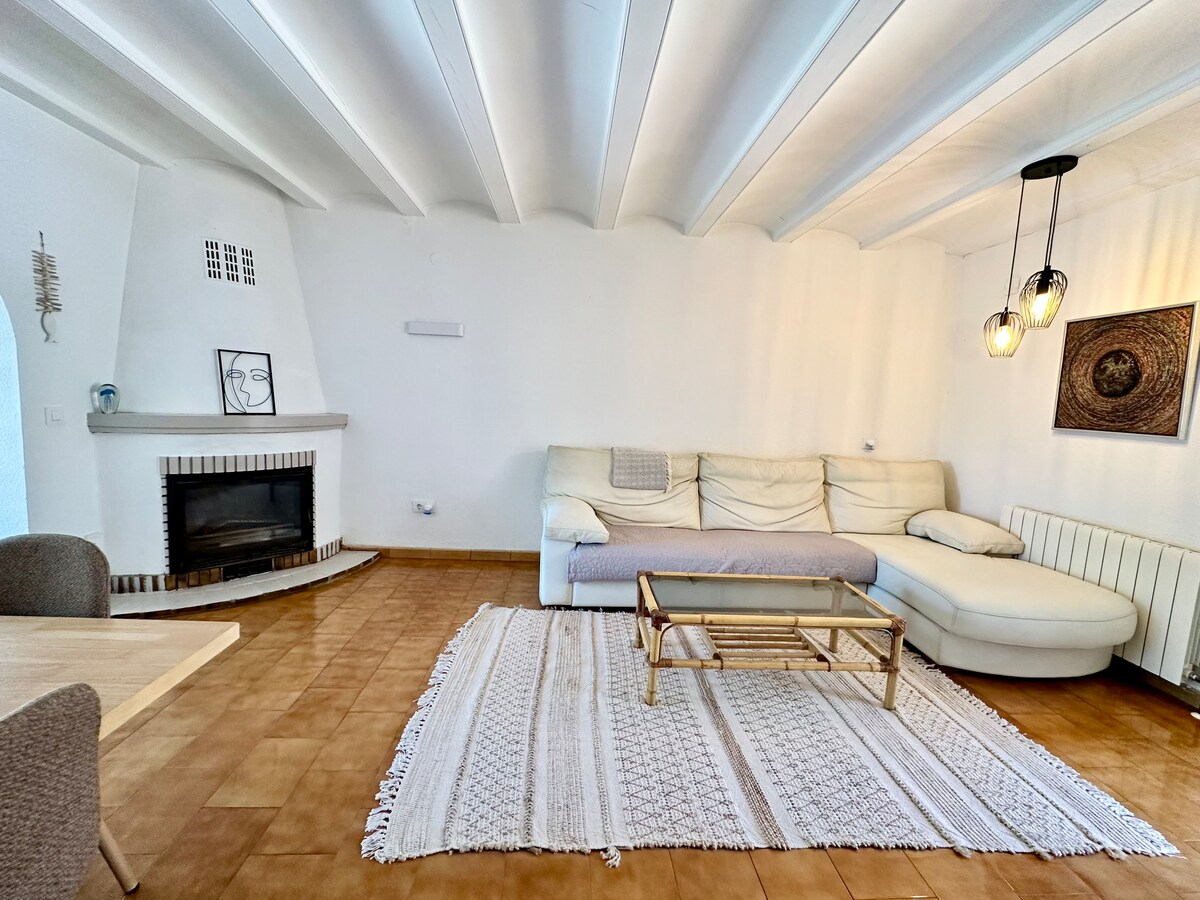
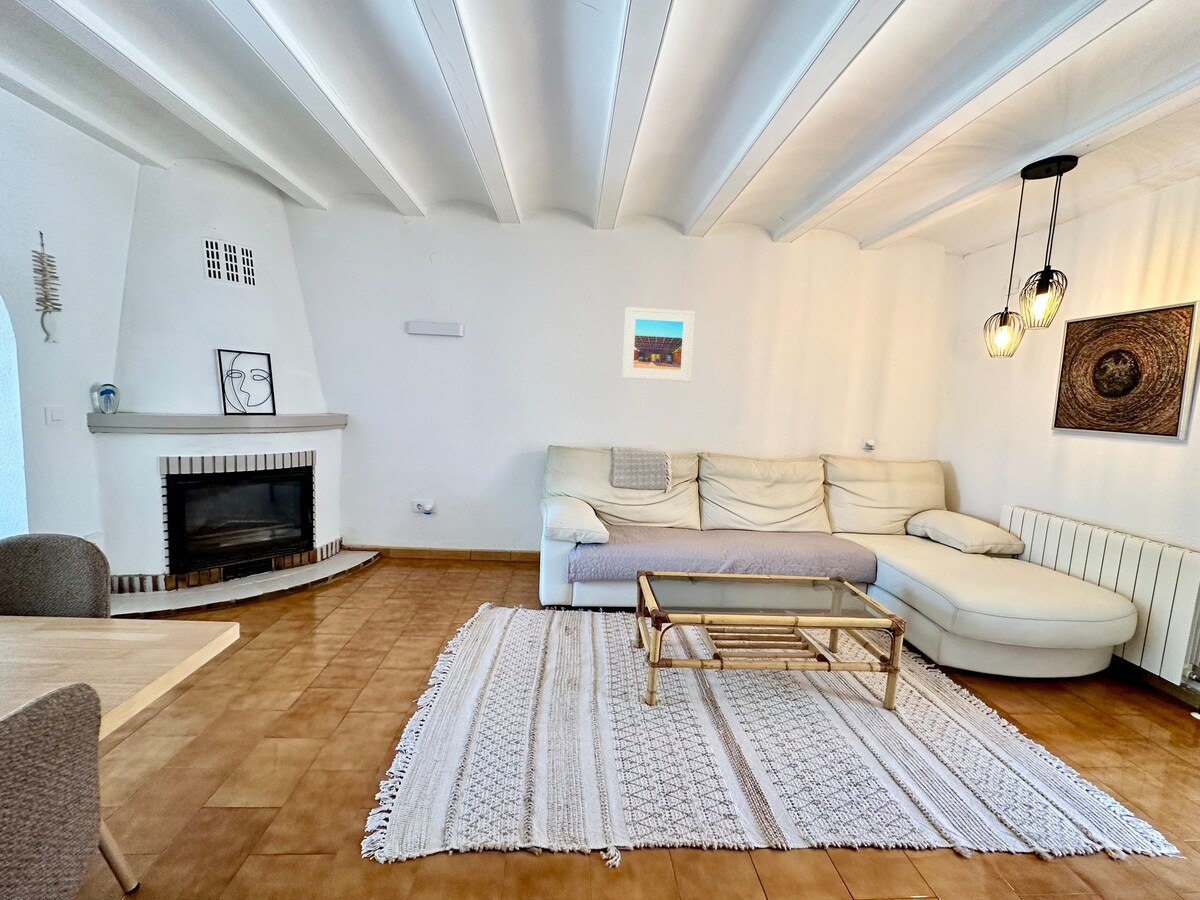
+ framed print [621,306,696,382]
